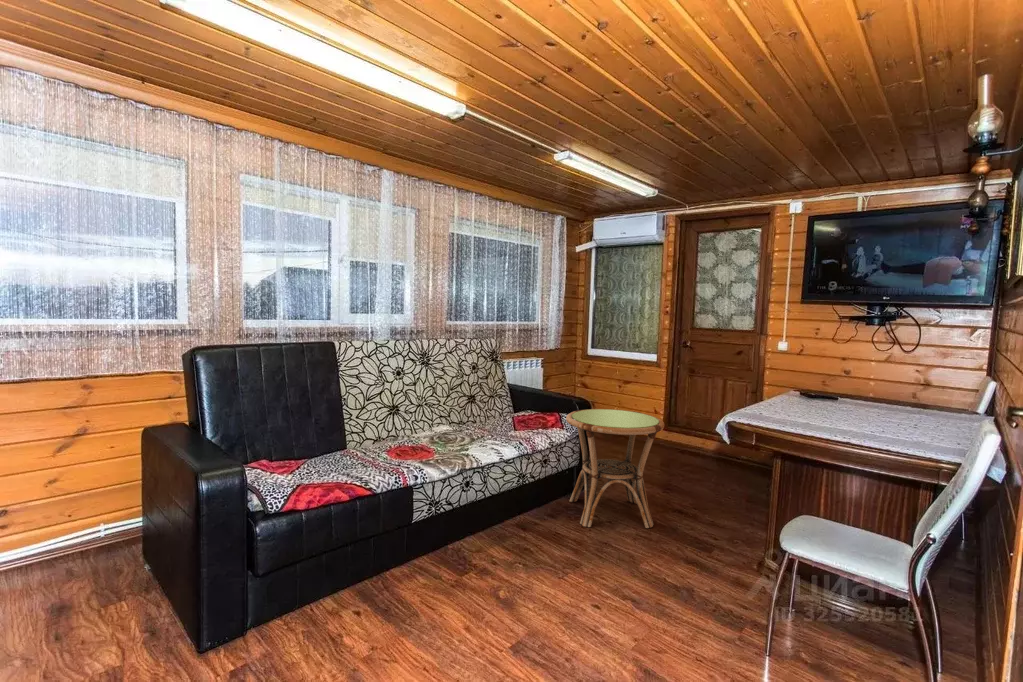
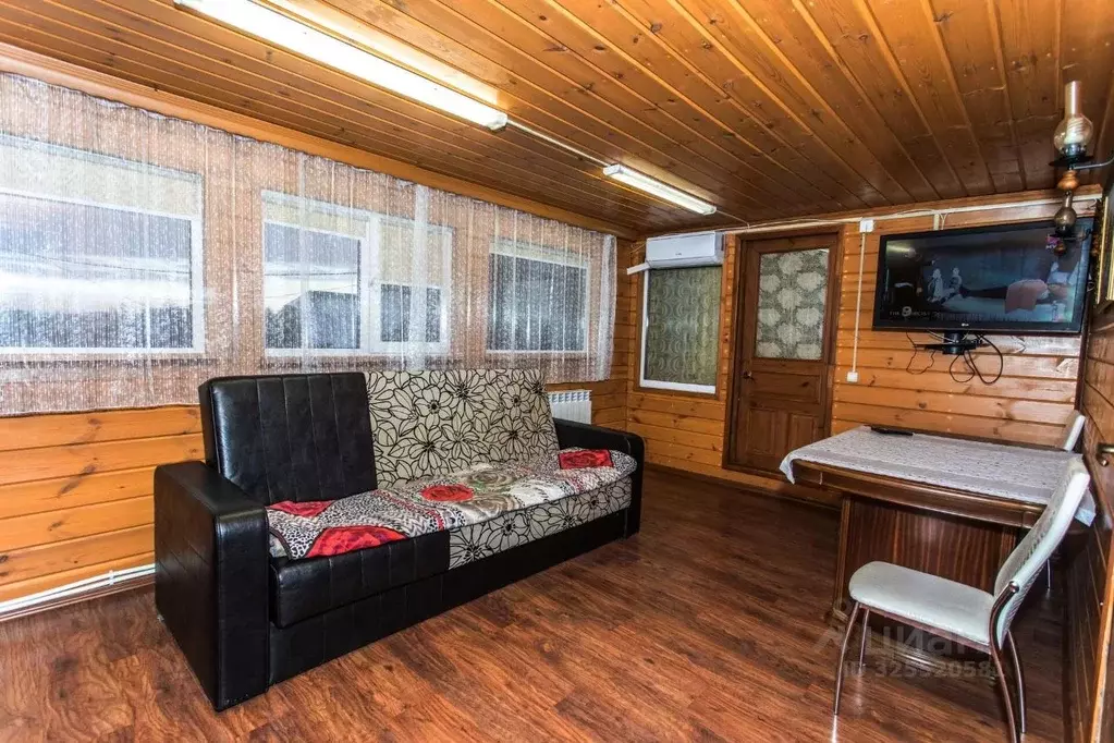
- side table [565,408,665,529]
